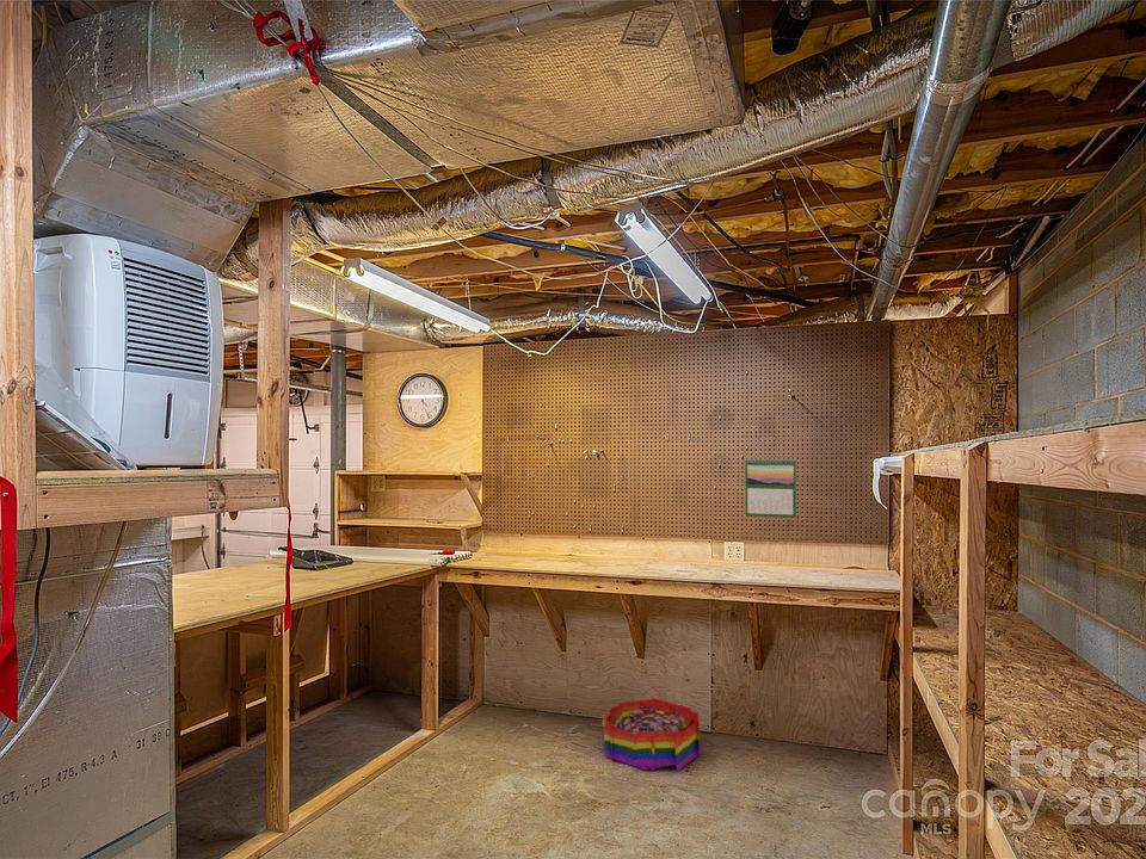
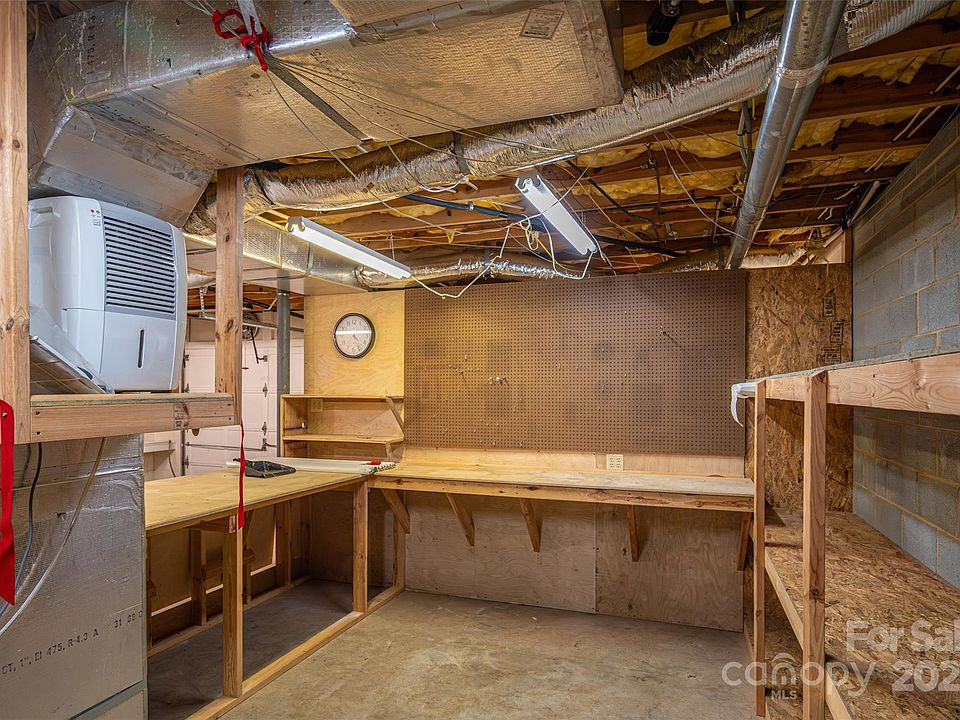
- calendar [744,457,797,519]
- storage bin [602,697,702,773]
